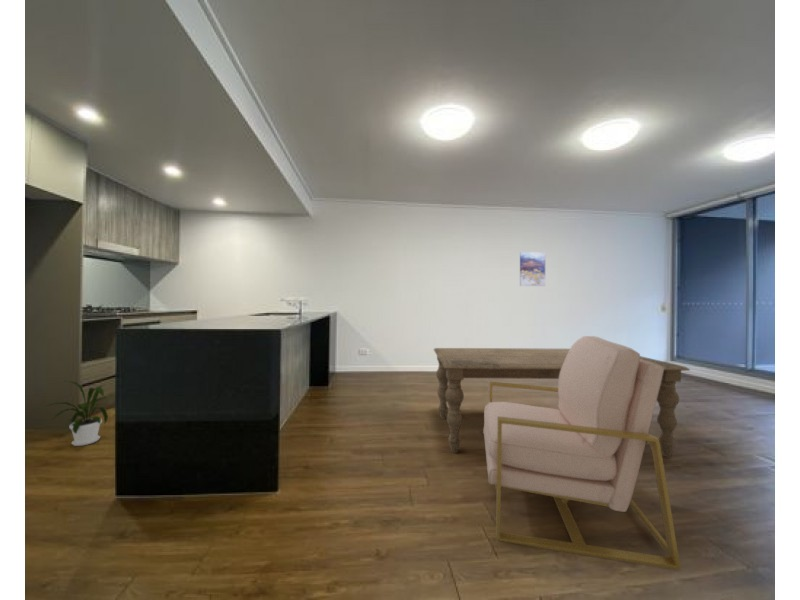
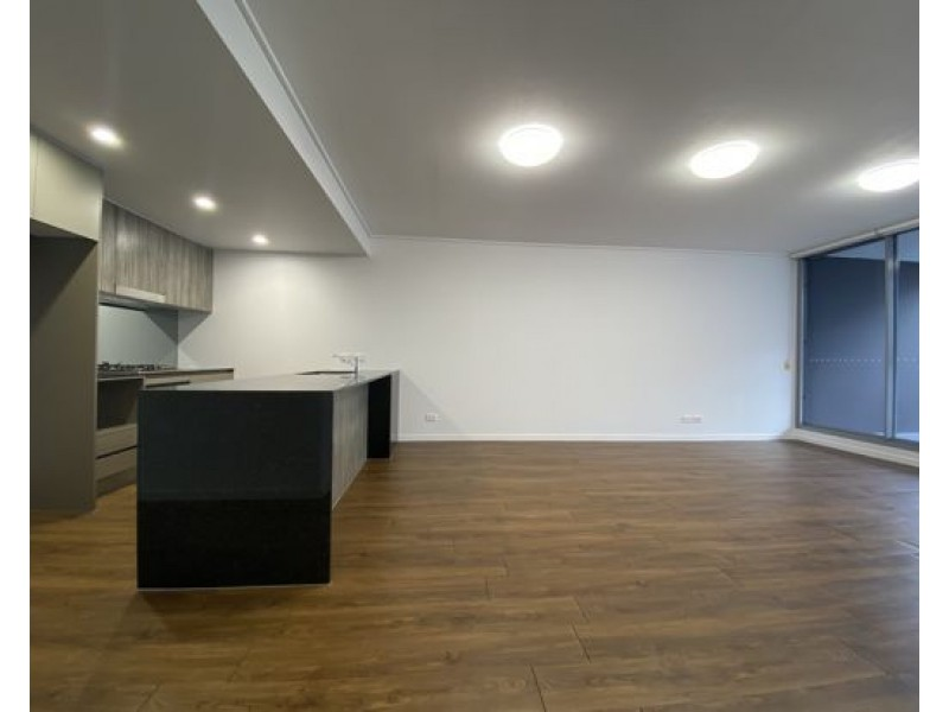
- house plant [34,380,109,447]
- wall art [519,251,546,287]
- dining table [433,347,691,458]
- chair [482,335,682,571]
